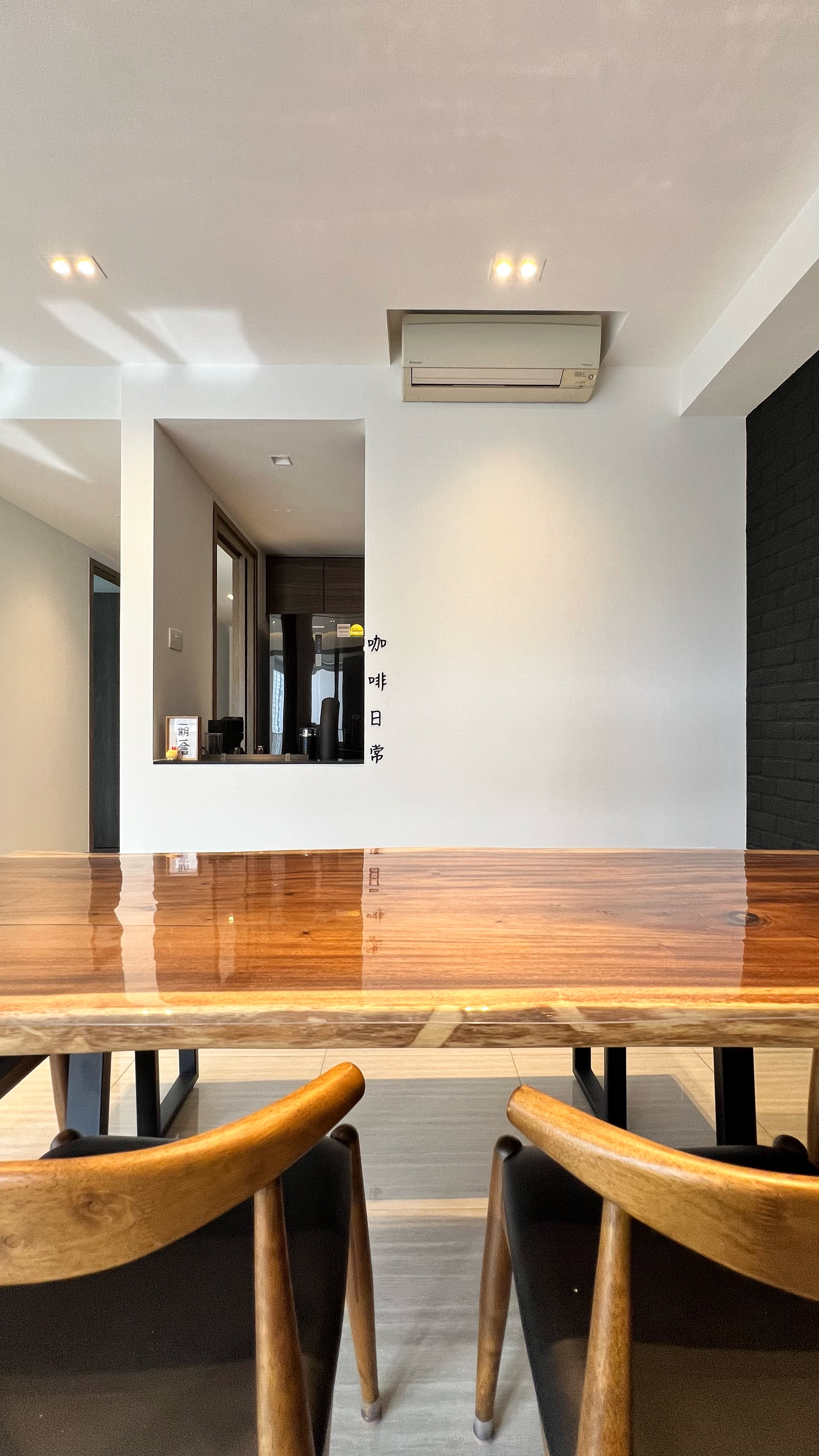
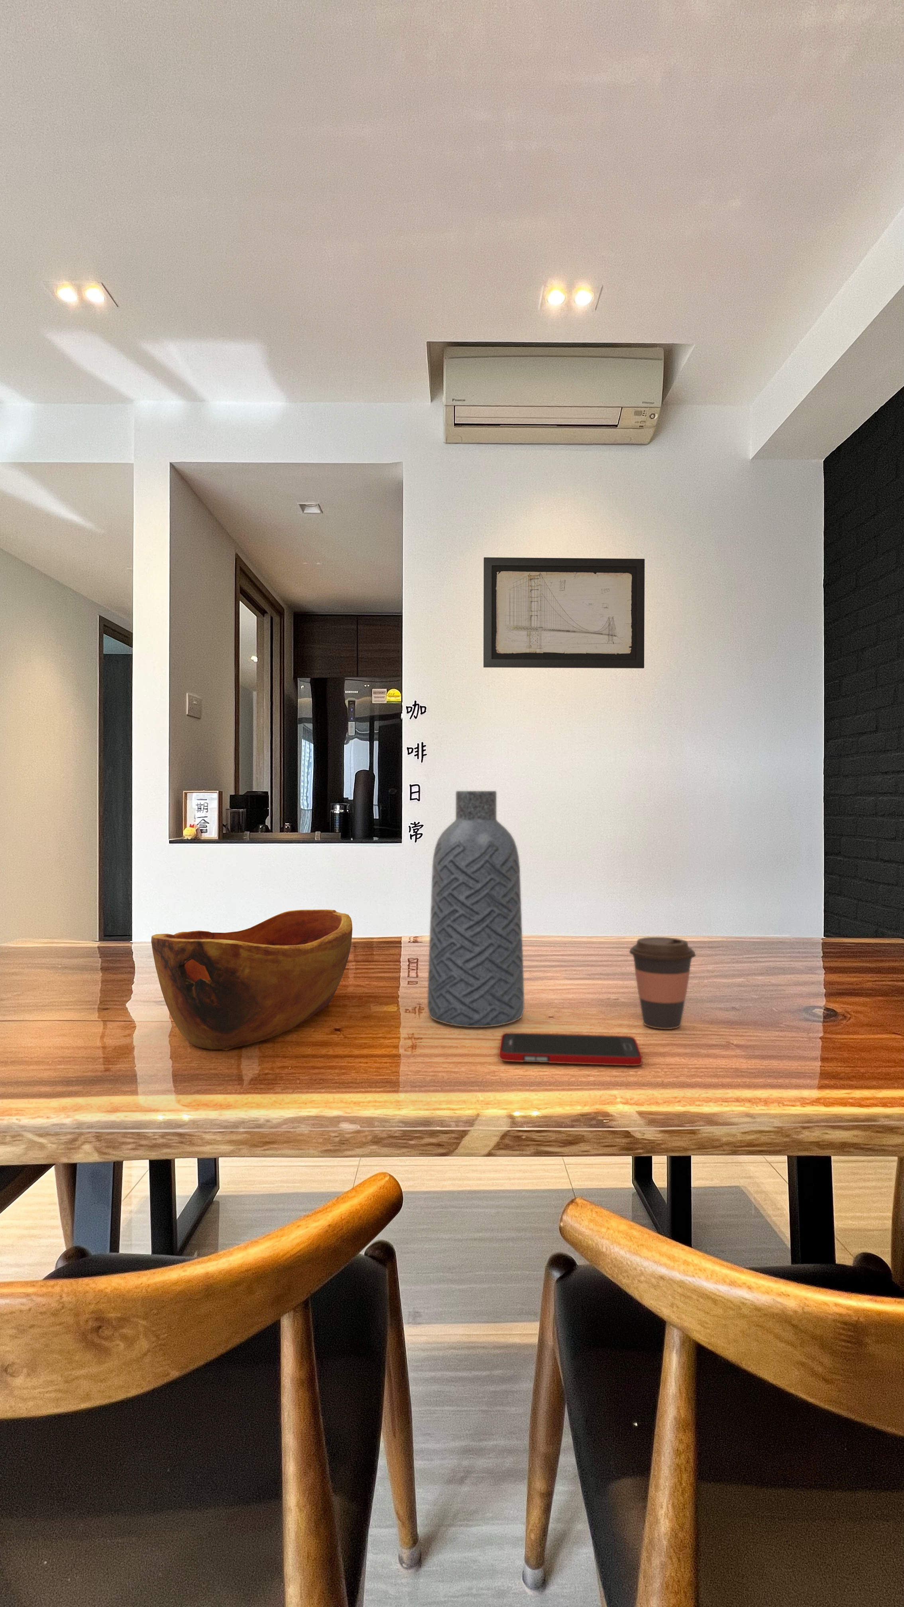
+ wooden bowl [150,909,353,1051]
+ wall art [483,556,645,669]
+ vase [427,790,524,1028]
+ cell phone [498,1032,642,1066]
+ coffee cup [628,937,696,1030]
